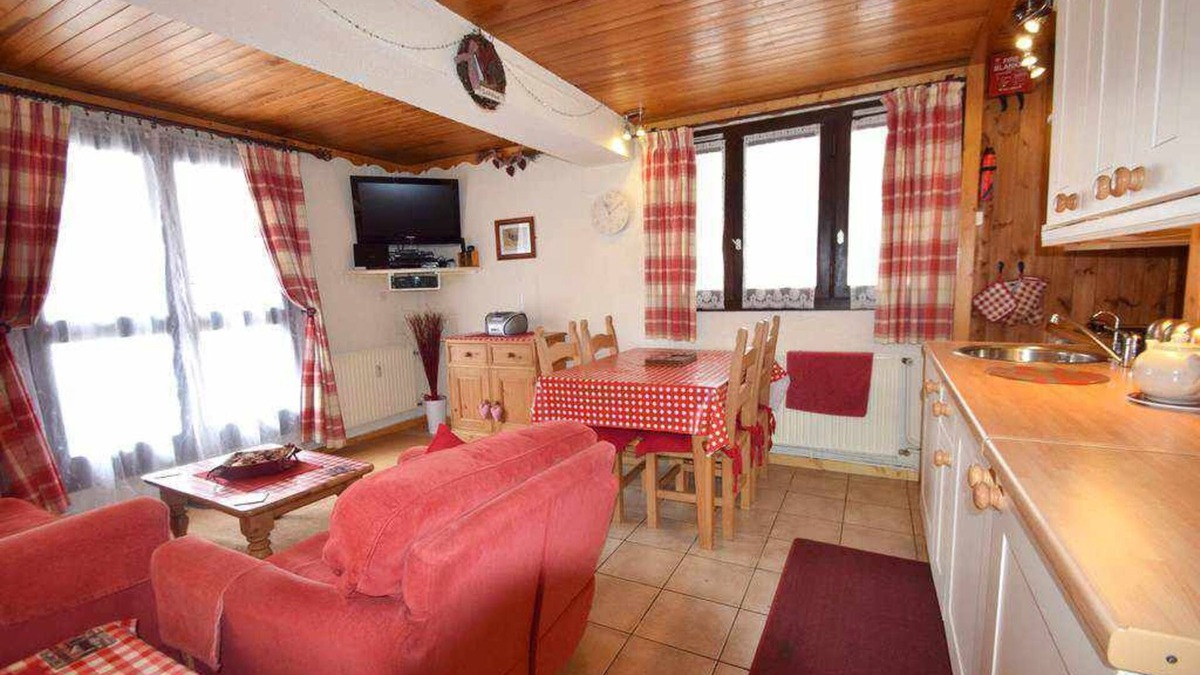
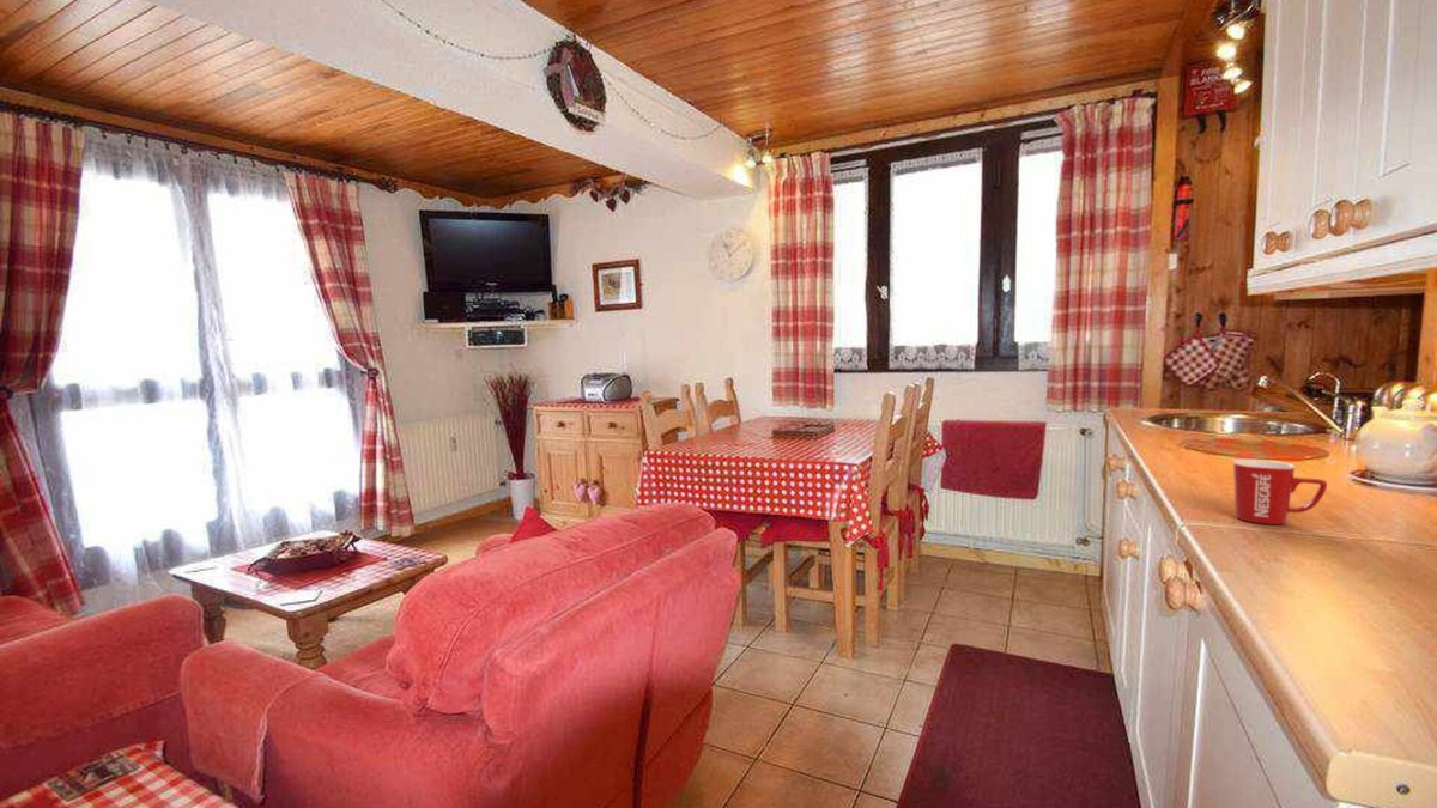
+ mug [1232,458,1328,525]
